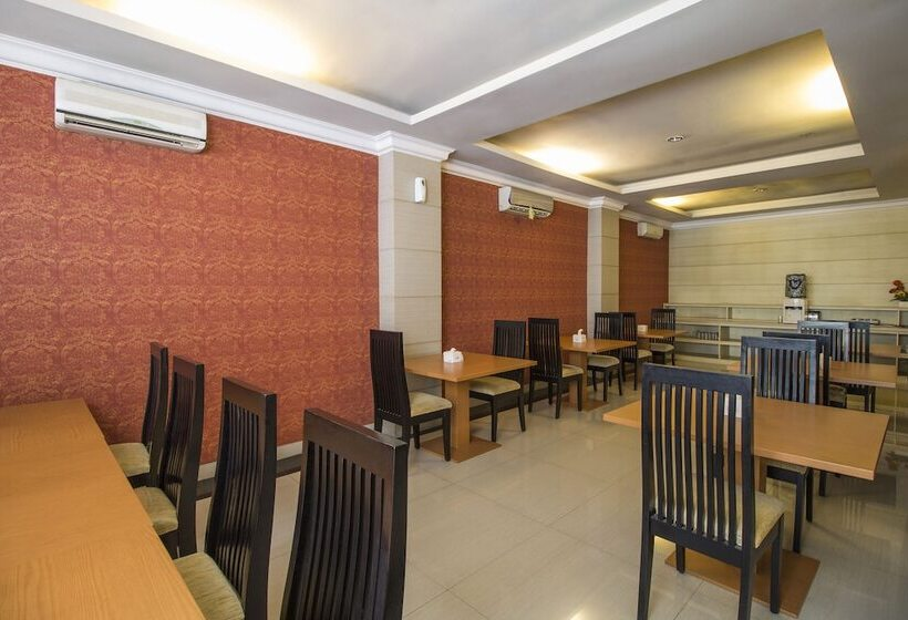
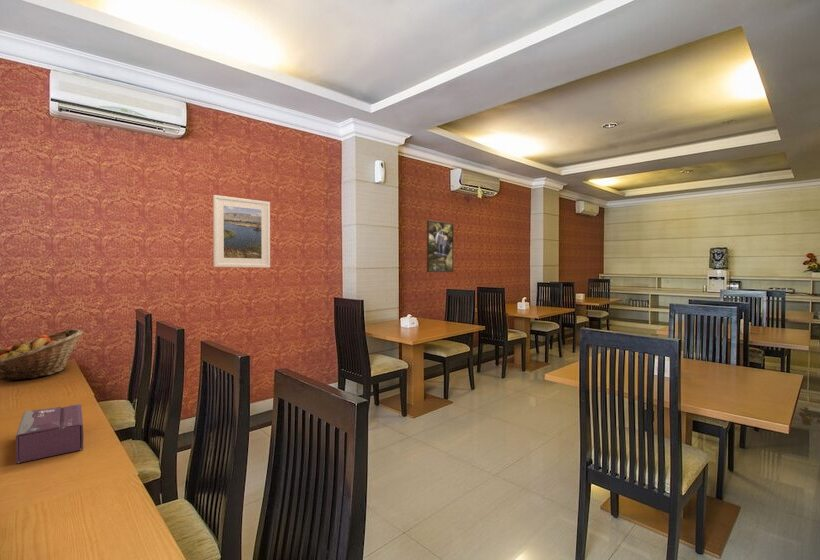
+ tissue box [15,403,84,464]
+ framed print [426,219,455,273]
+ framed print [212,194,271,269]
+ fruit basket [0,328,84,381]
